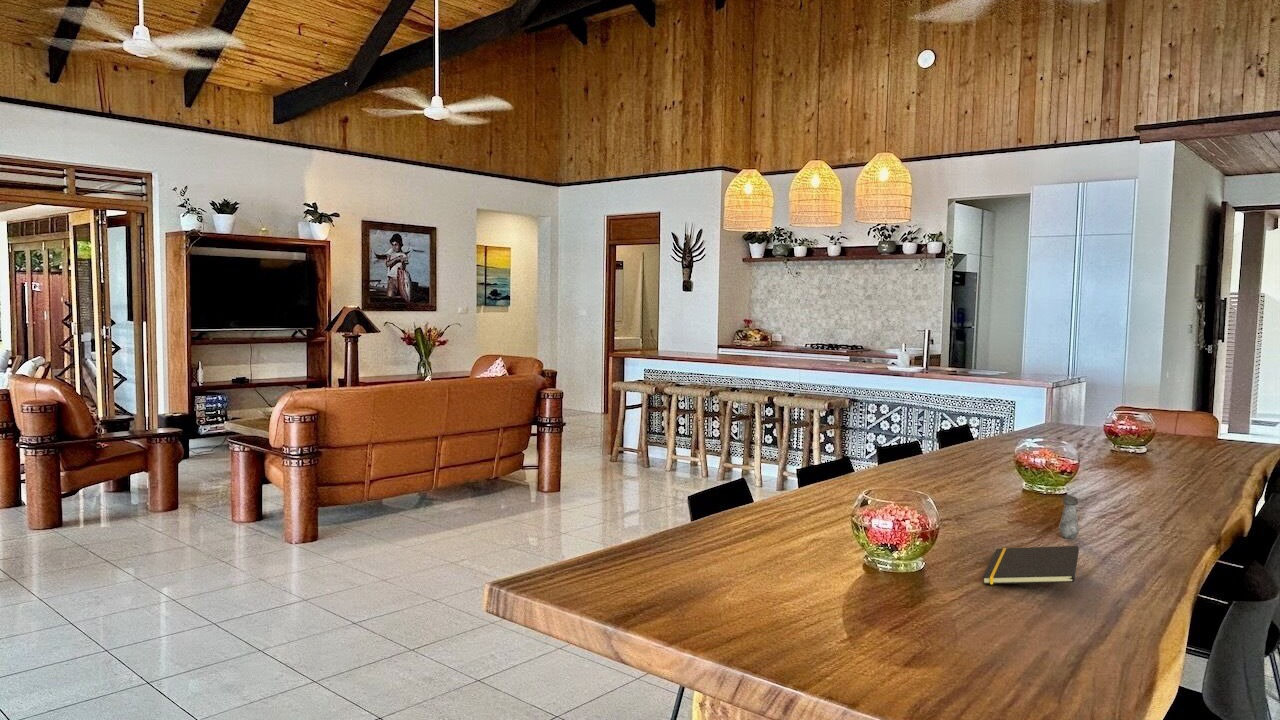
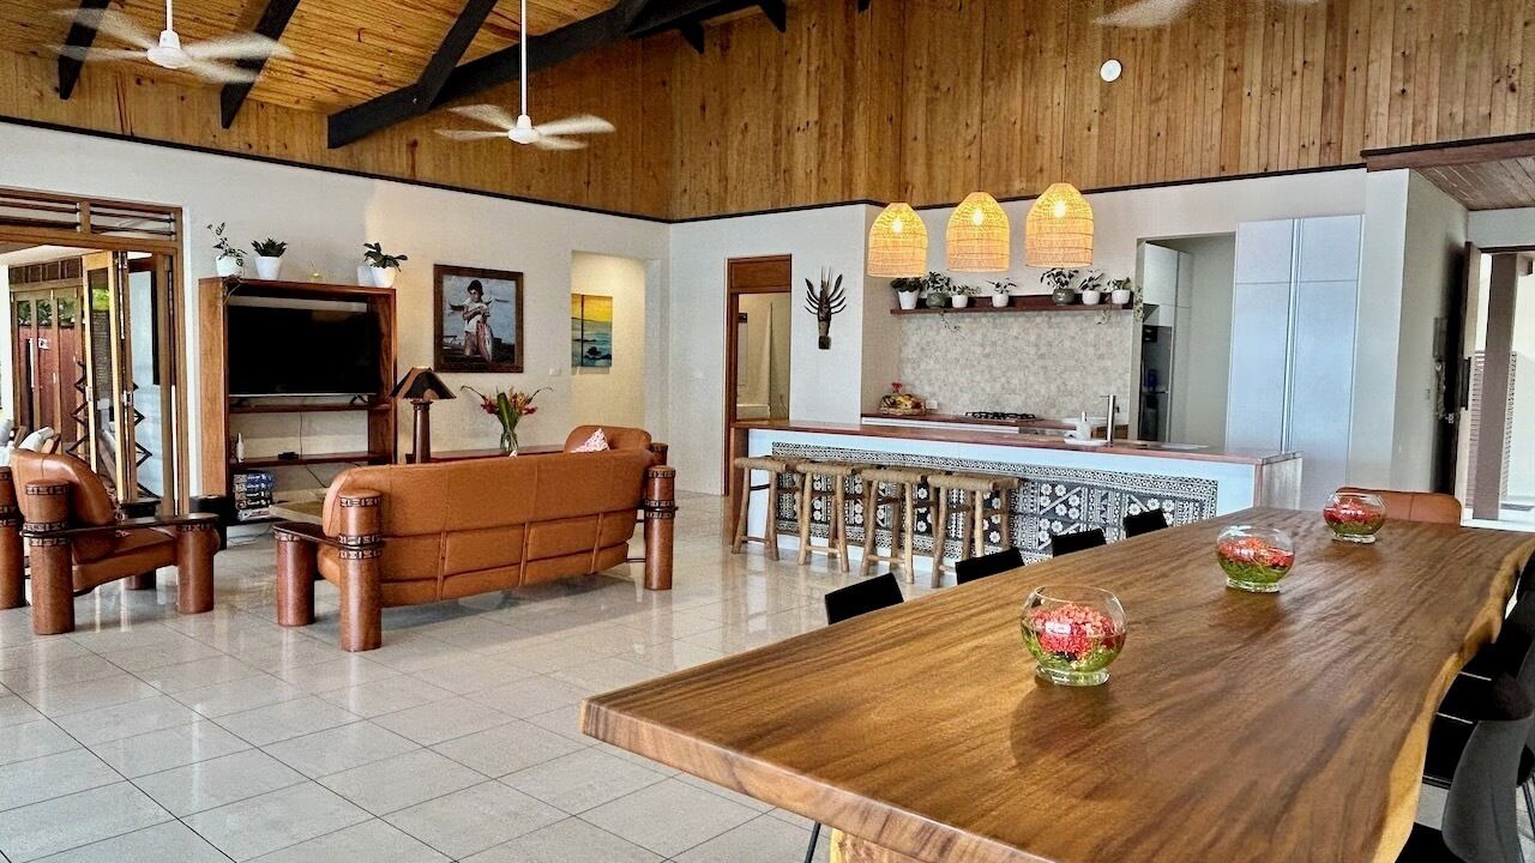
- salt shaker [1058,495,1080,539]
- notepad [981,545,1080,585]
